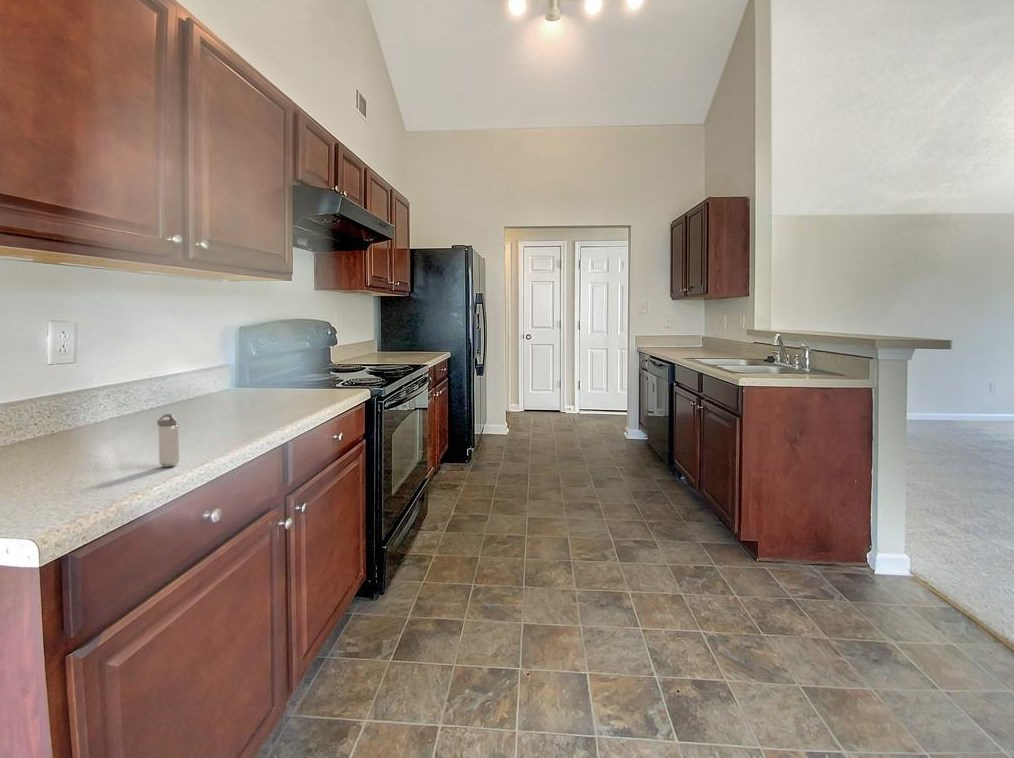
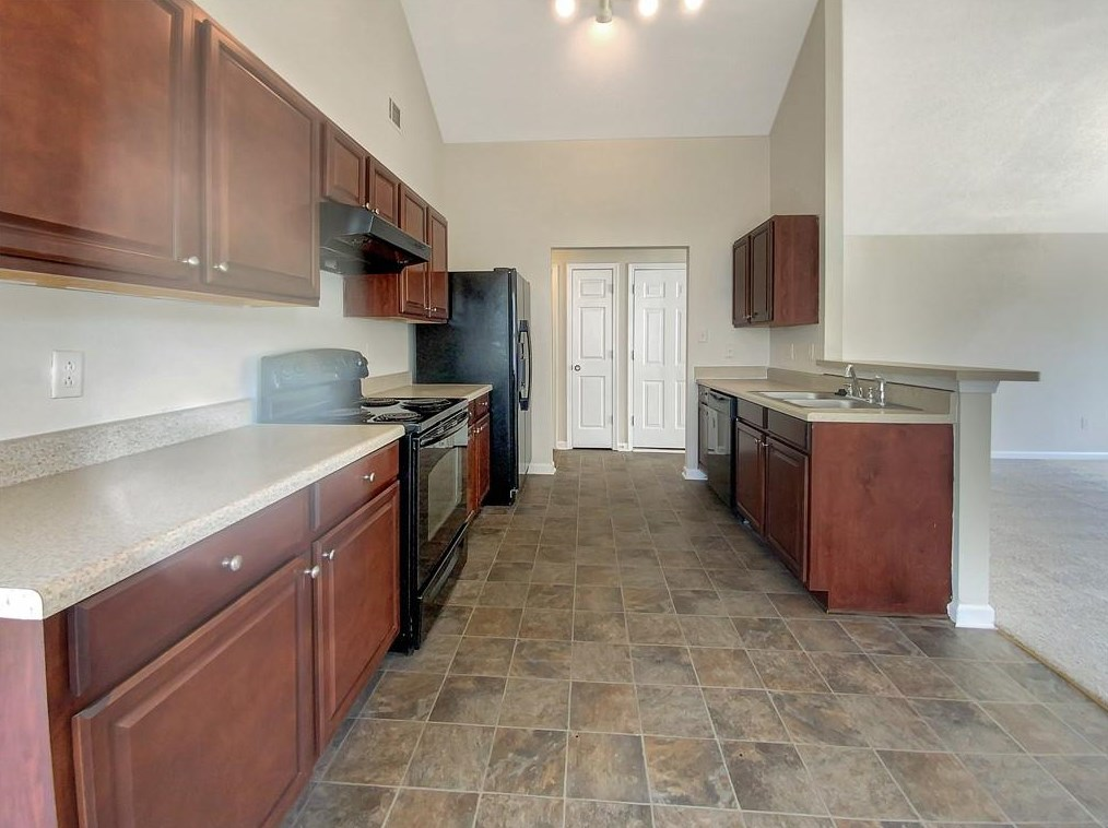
- shaker [156,413,180,468]
